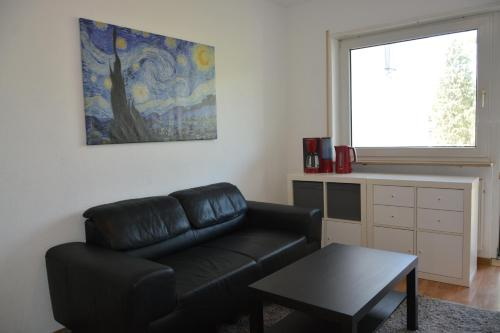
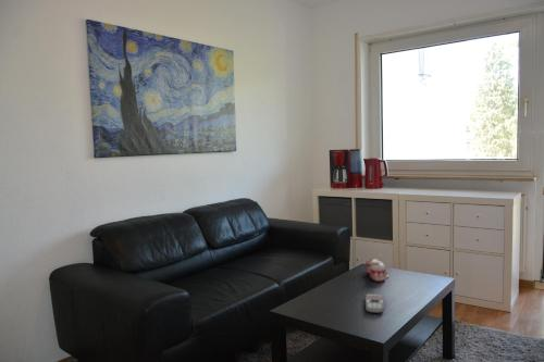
+ mug [364,253,391,283]
+ remote control [364,292,386,314]
